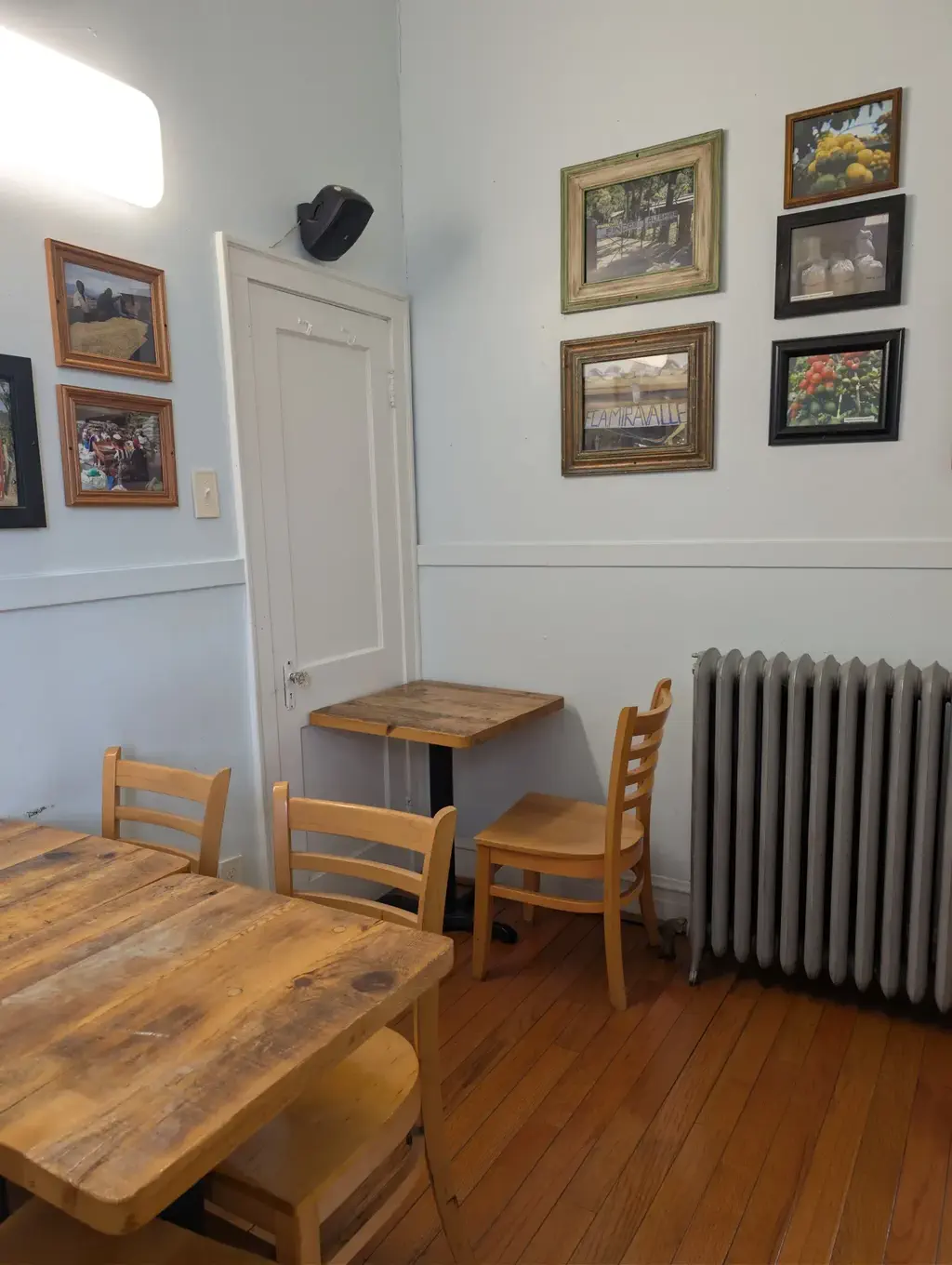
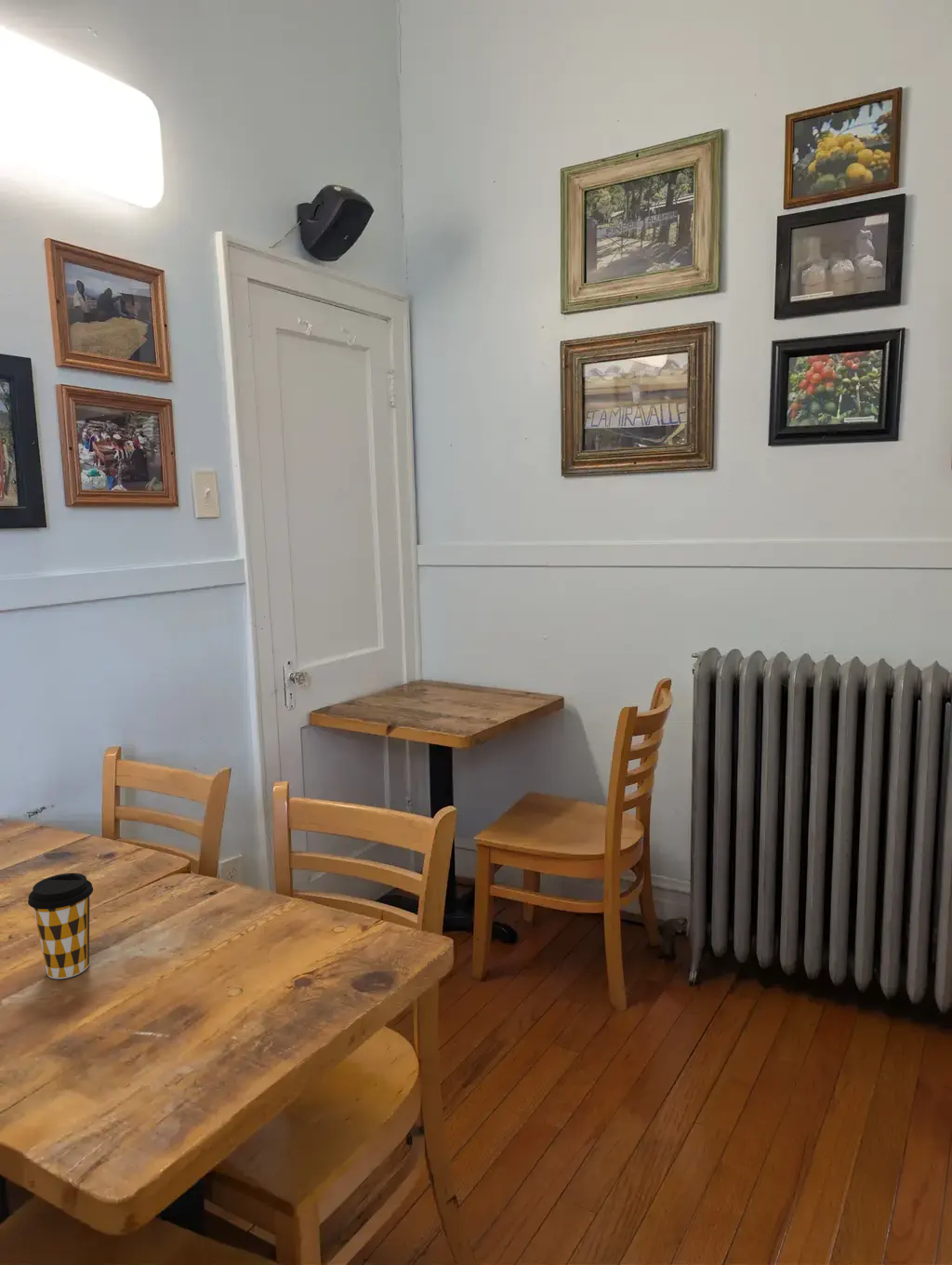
+ coffee cup [27,872,94,979]
